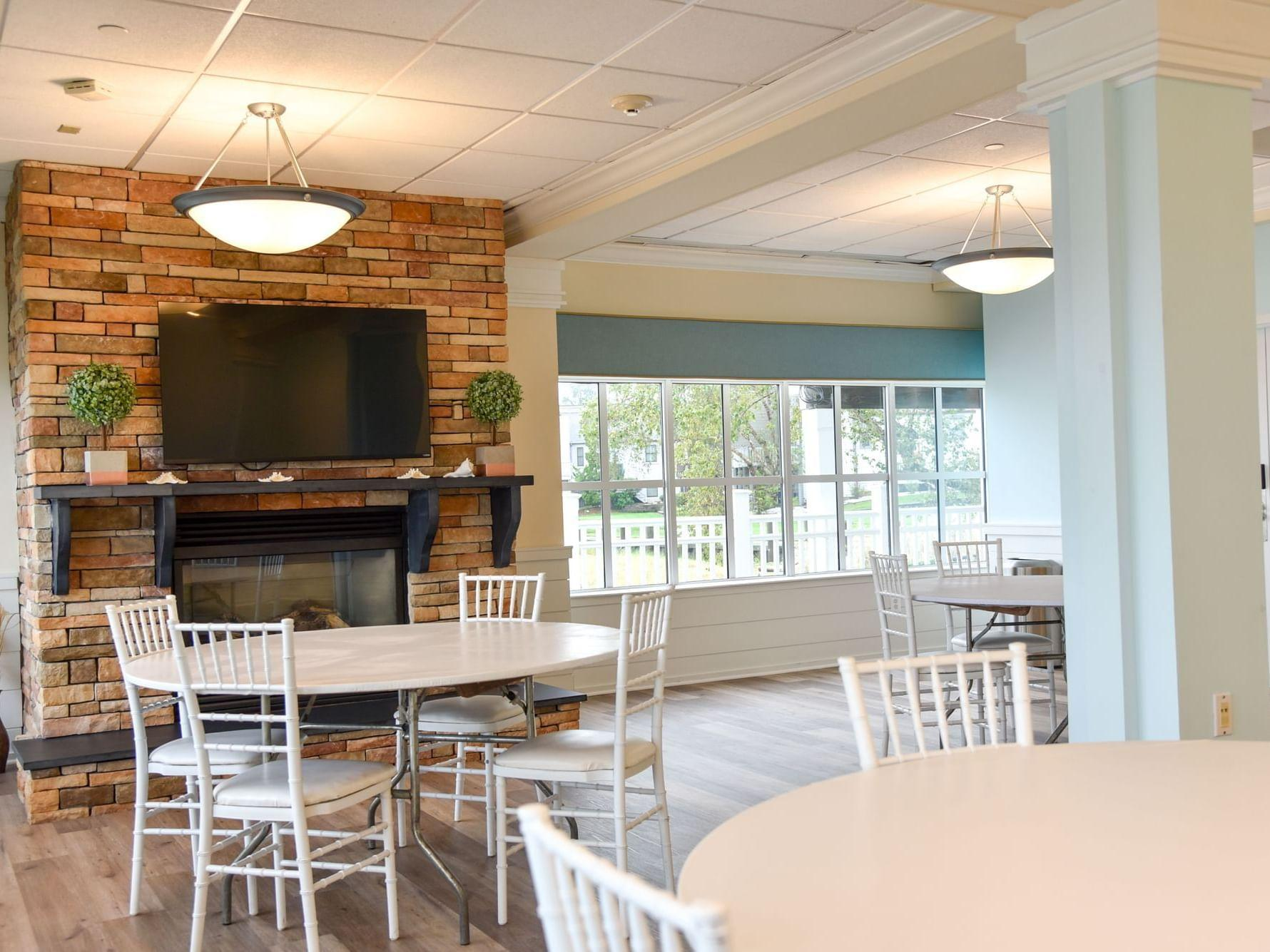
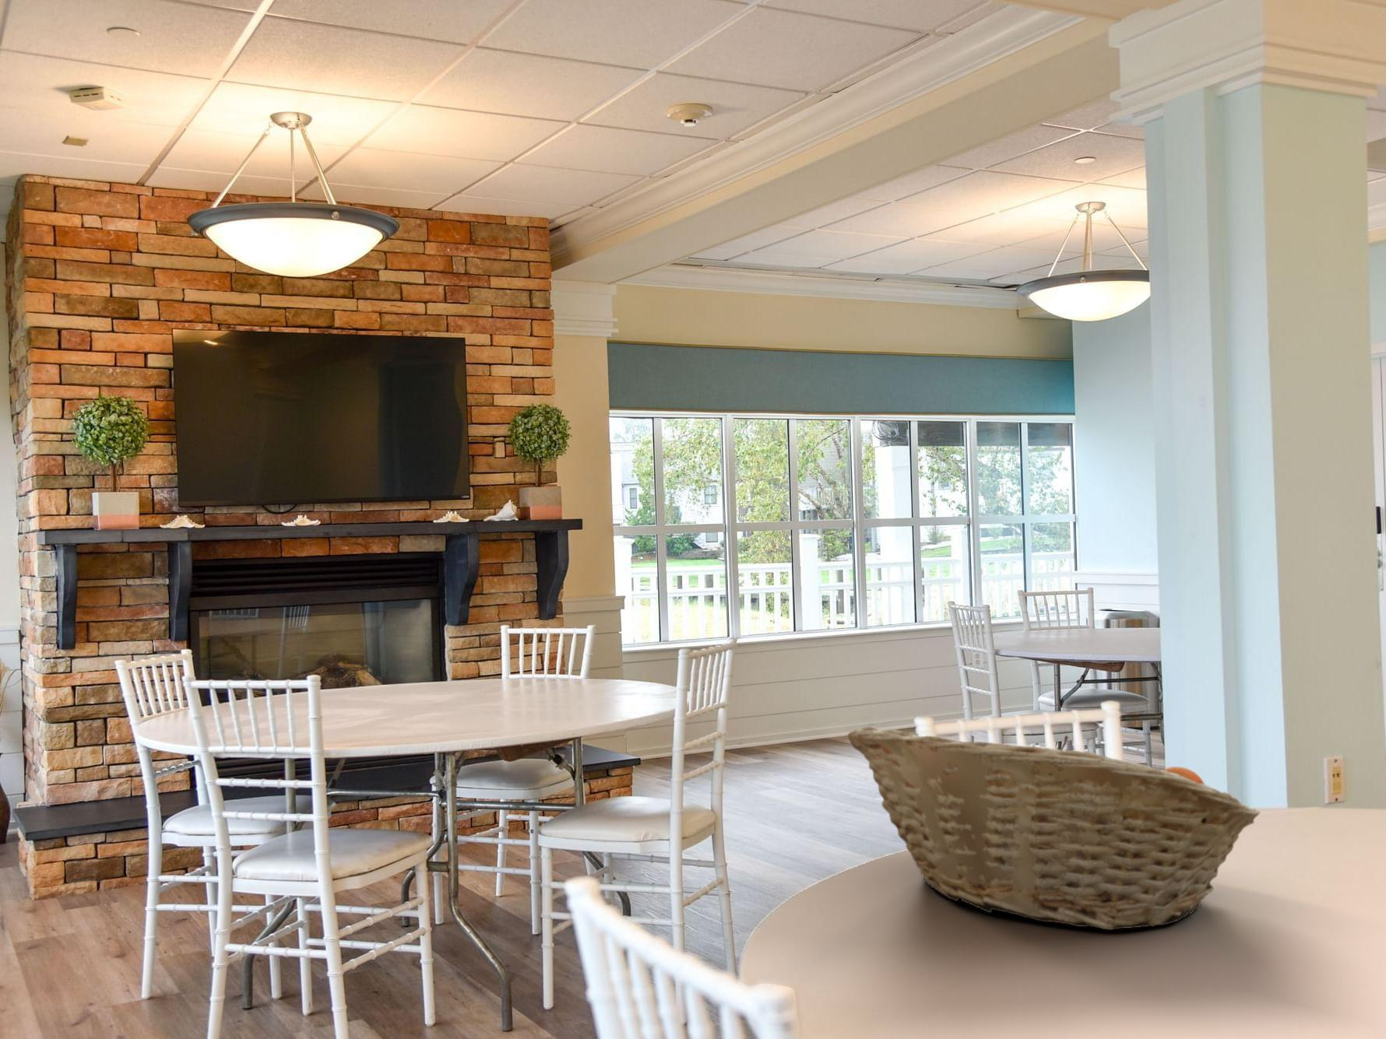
+ fruit basket [847,726,1260,931]
